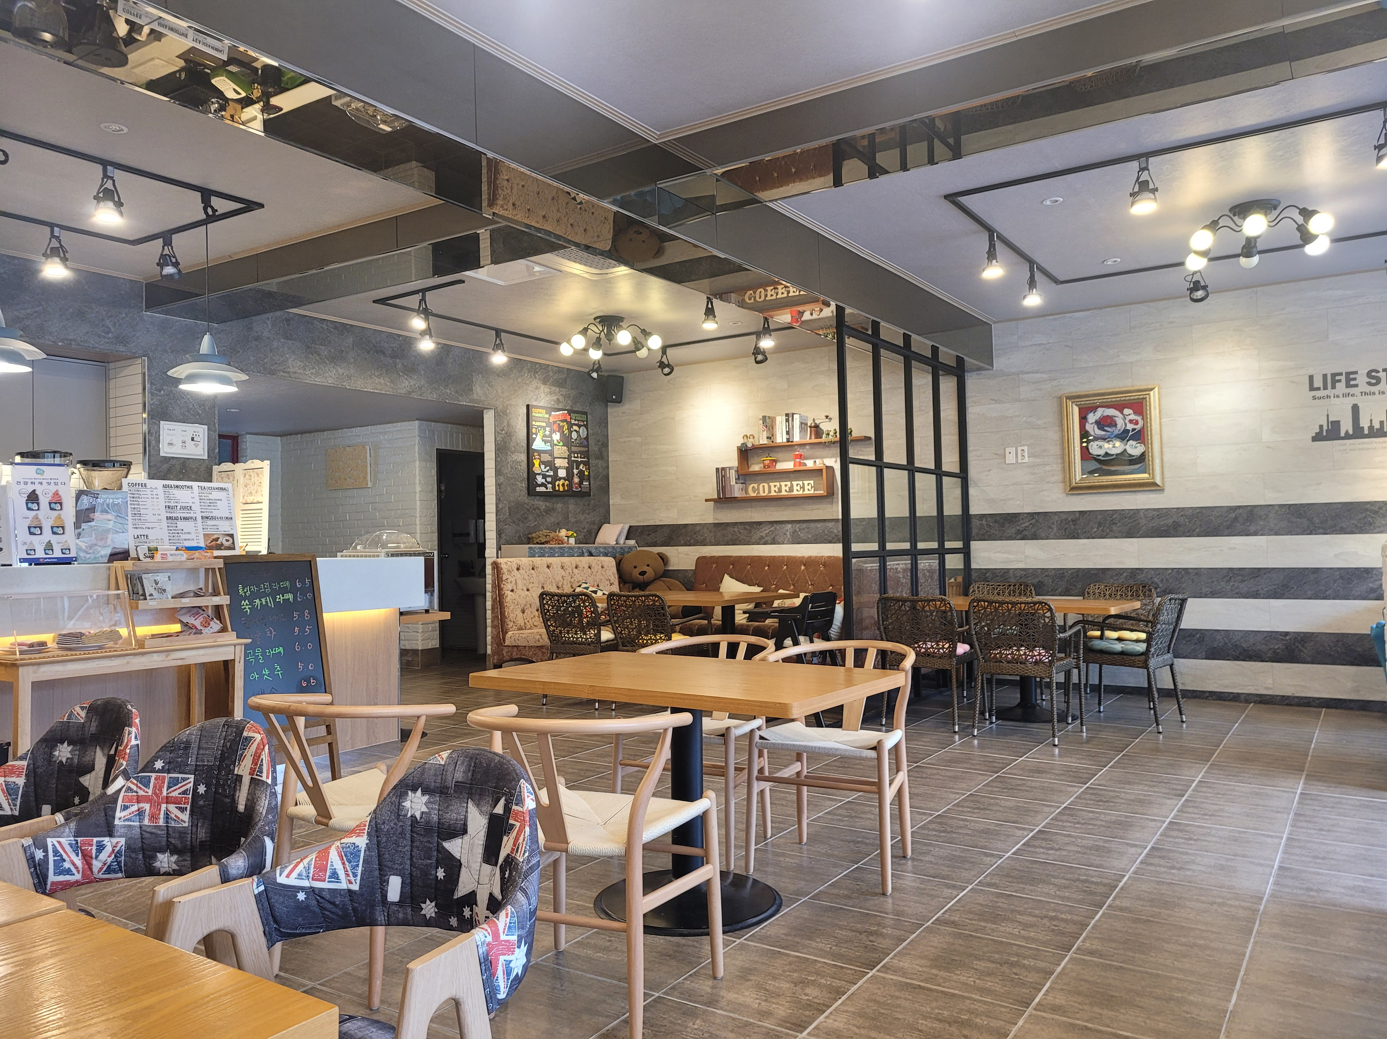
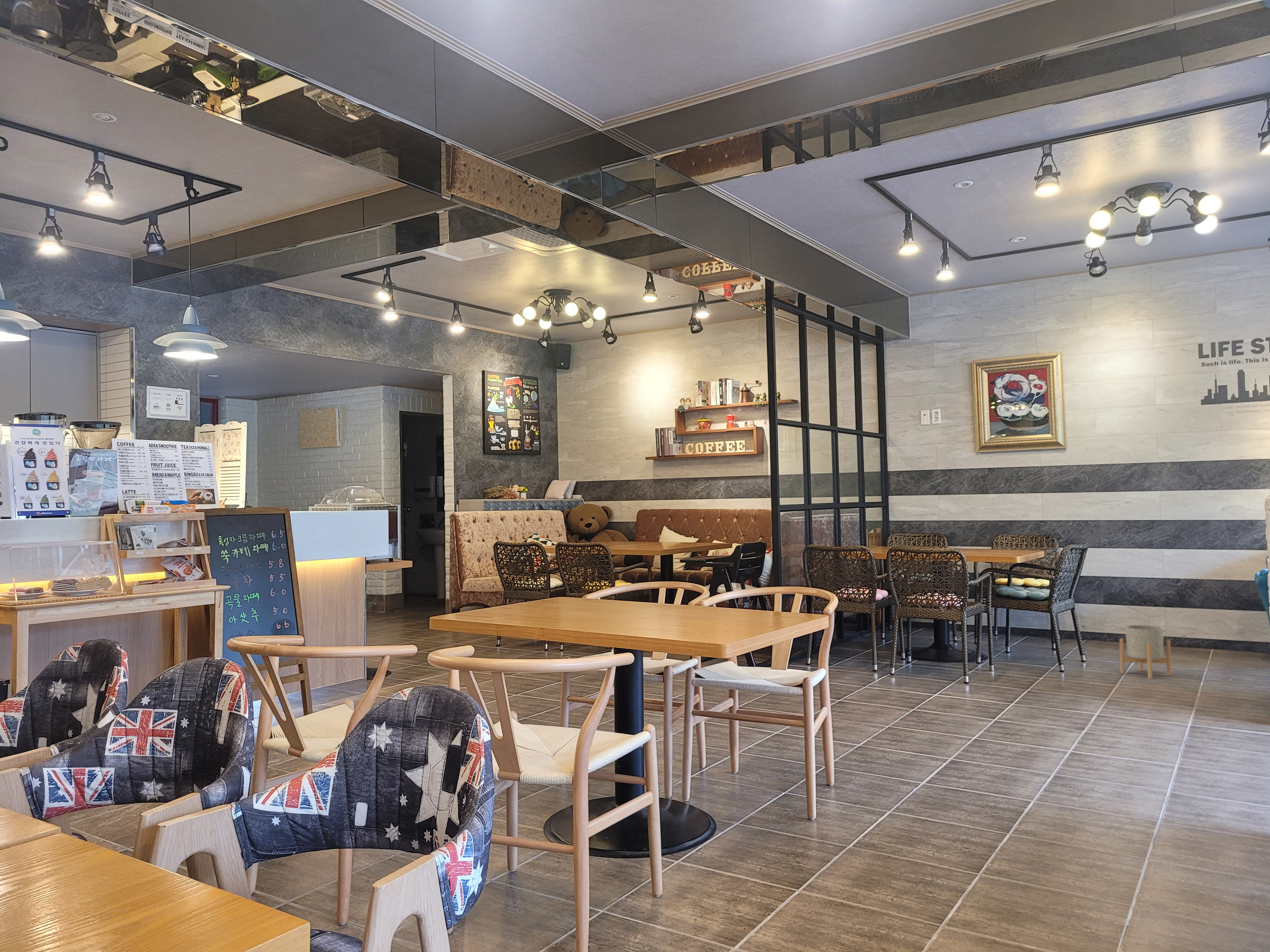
+ planter [1119,625,1172,679]
